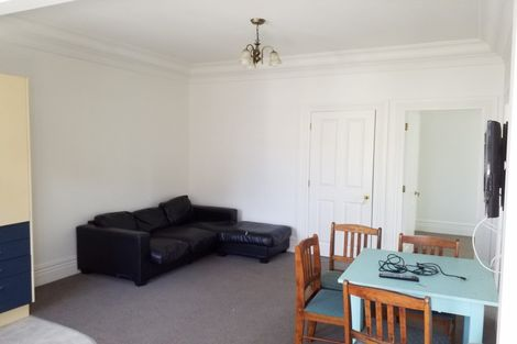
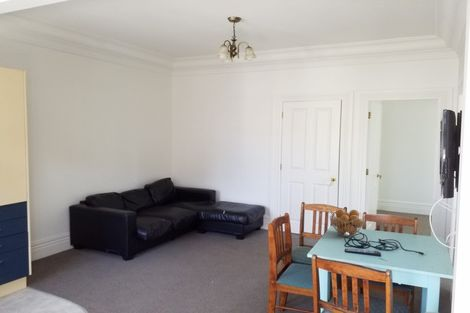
+ fruit basket [329,208,366,238]
